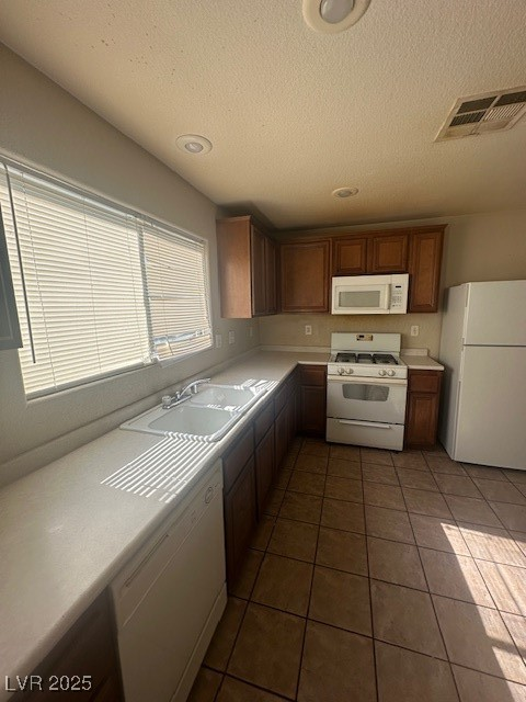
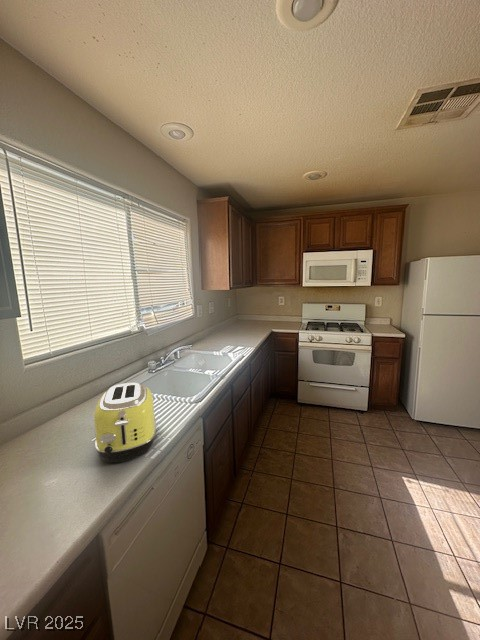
+ toaster [93,382,157,463]
